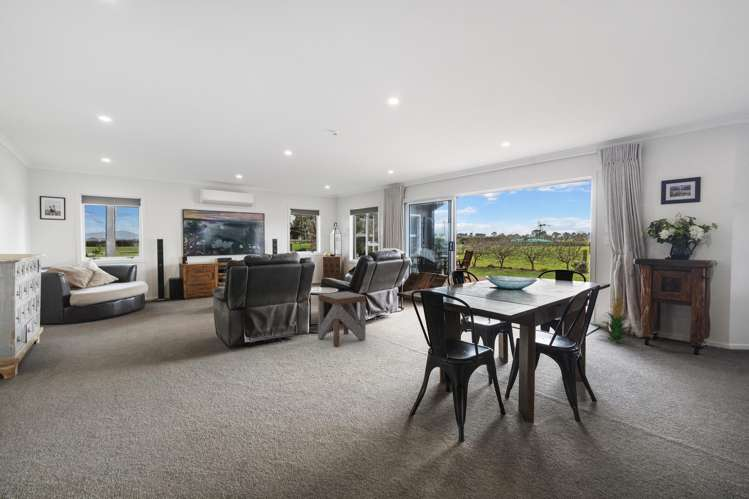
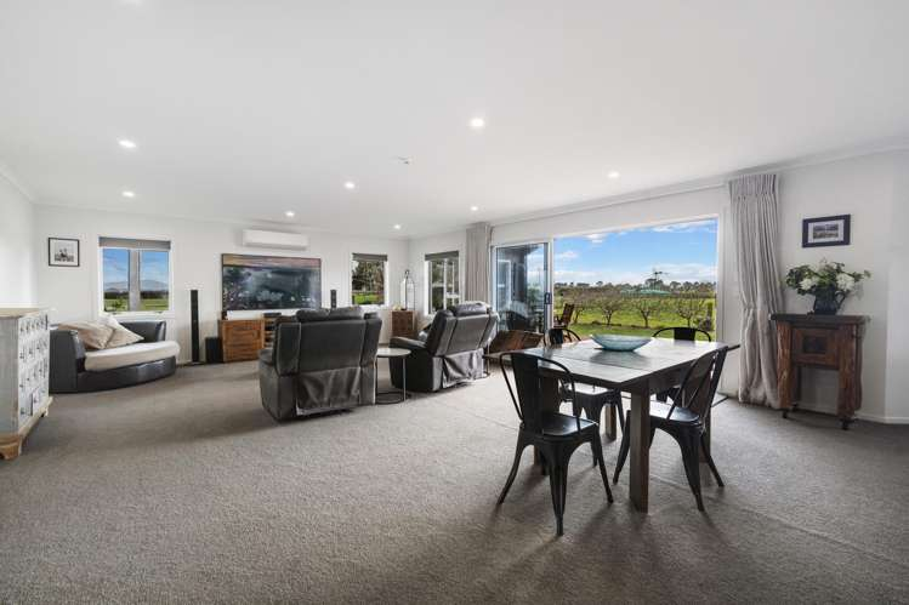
- indoor plant [596,292,638,345]
- side table [317,290,367,348]
